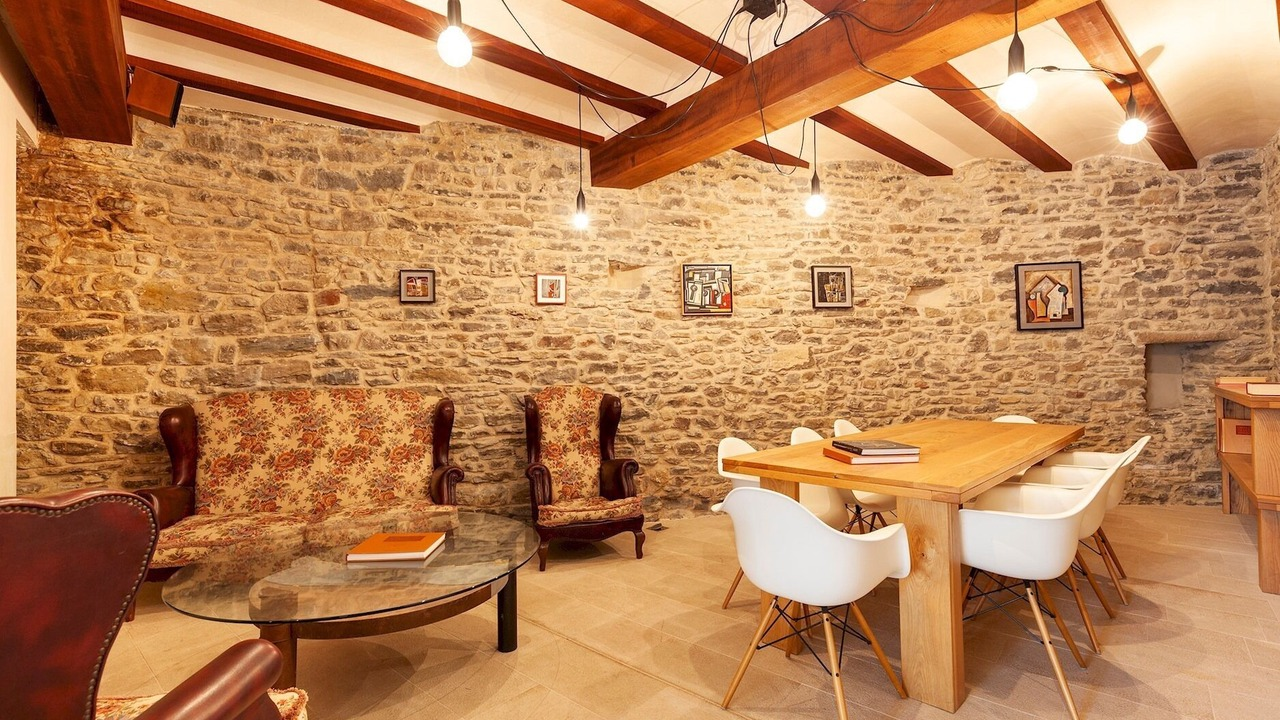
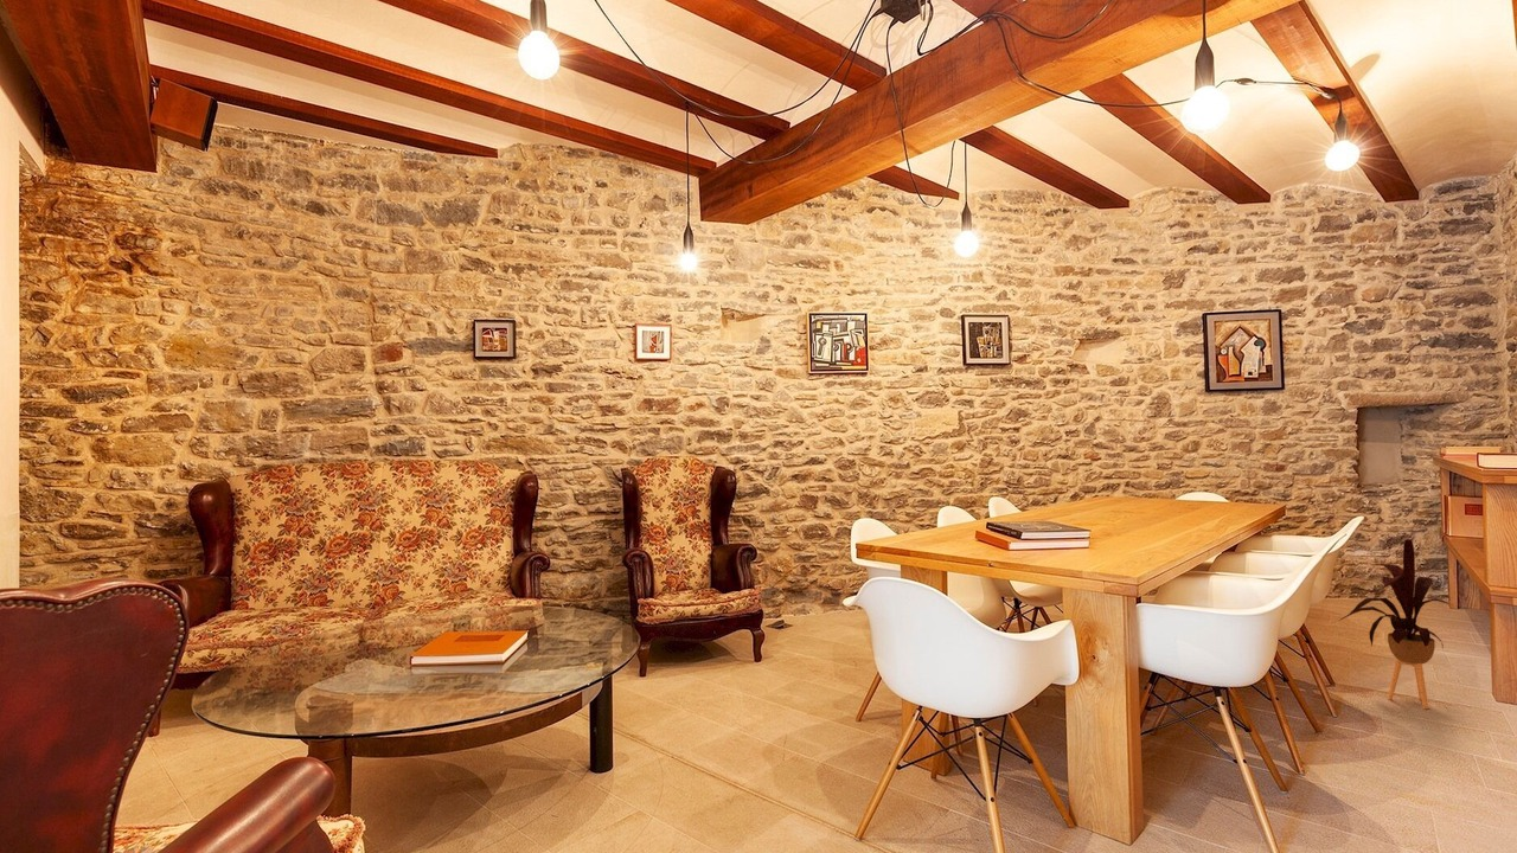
+ house plant [1338,538,1449,710]
